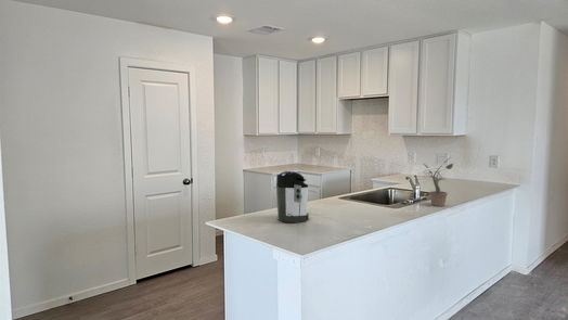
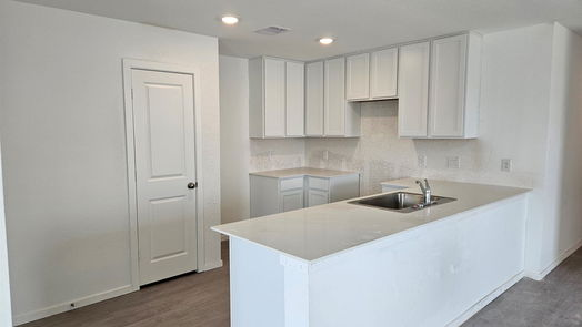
- potted plant [423,157,454,207]
- coffee maker [275,170,310,223]
